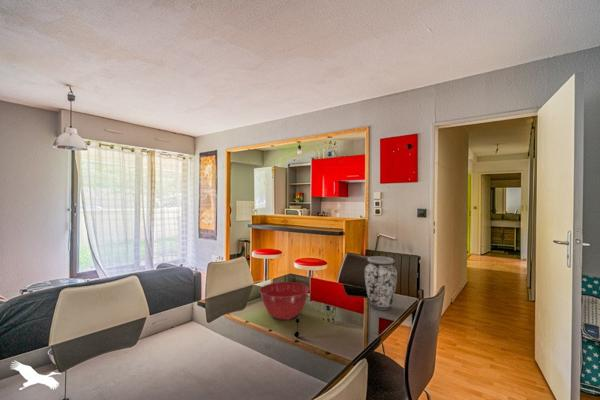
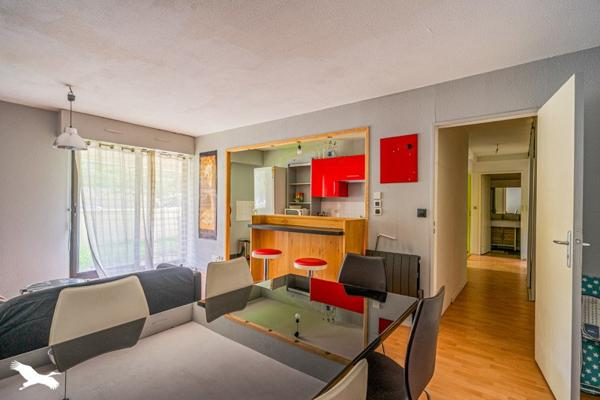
- mixing bowl [259,281,310,321]
- vase [364,255,398,311]
